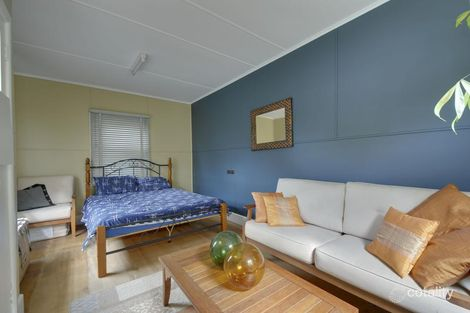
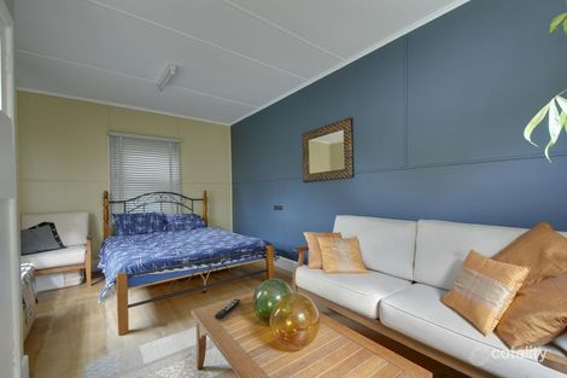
+ remote control [214,297,241,320]
